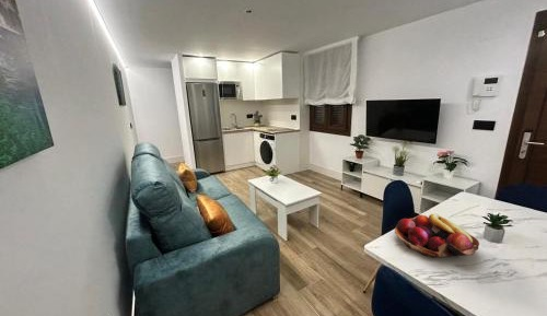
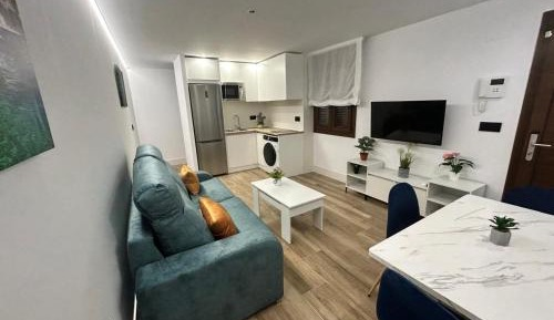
- fruit basket [394,212,480,259]
